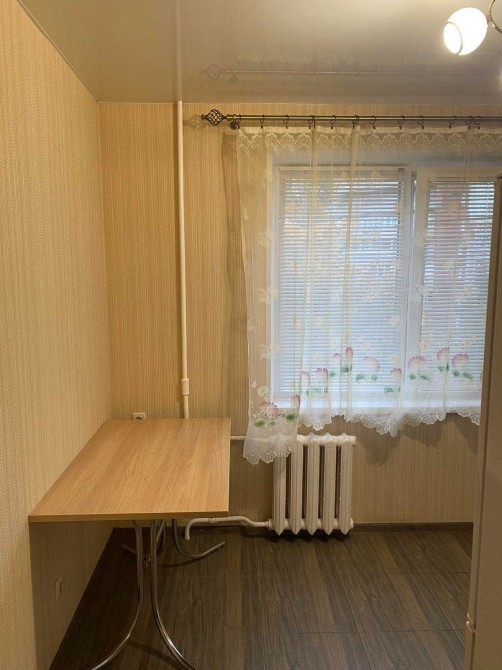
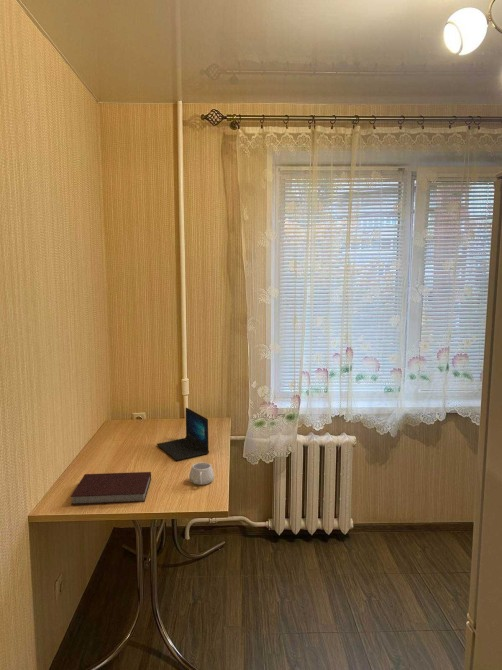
+ notebook [70,471,152,506]
+ laptop [156,407,210,461]
+ mug [188,461,215,486]
